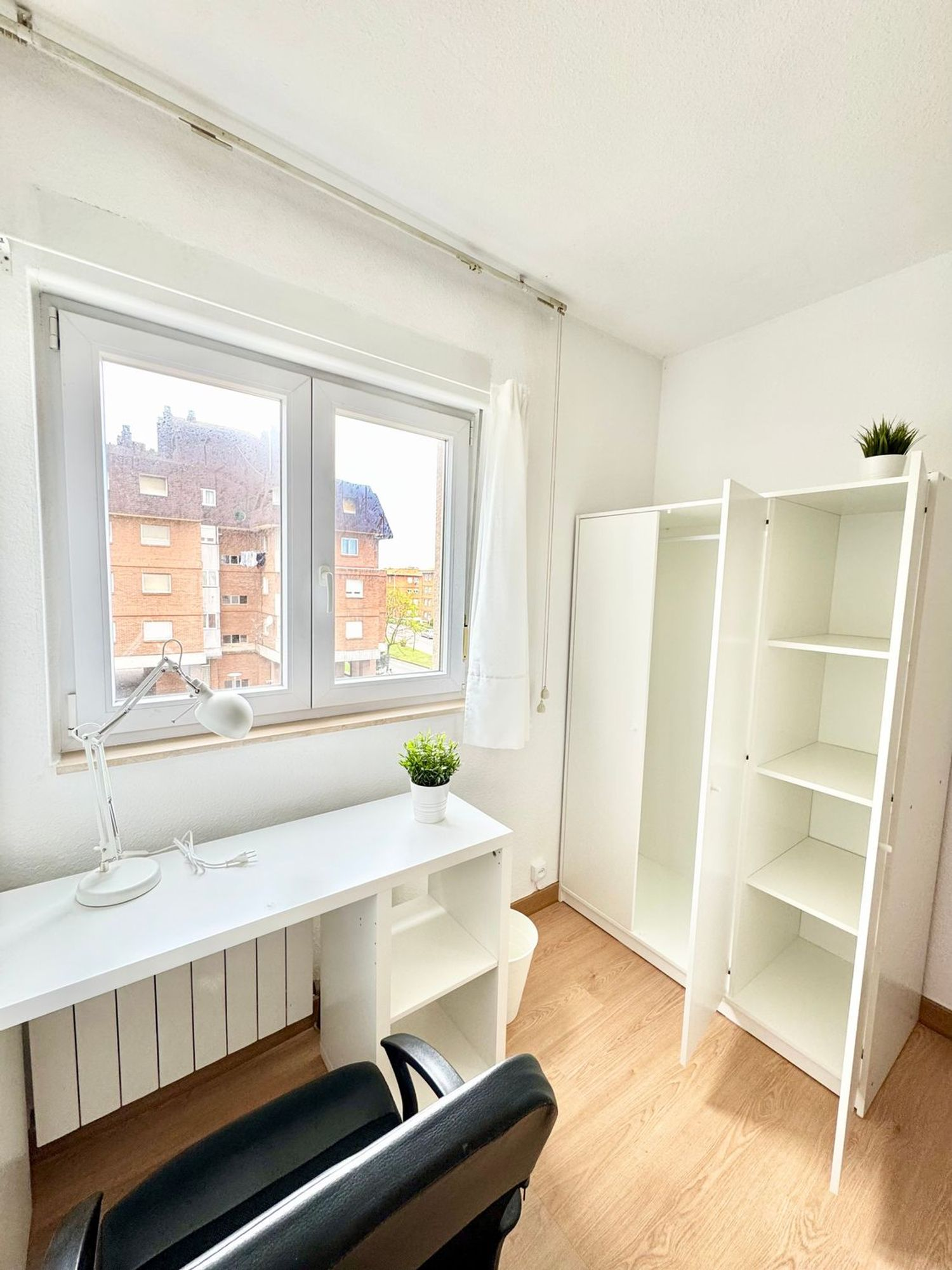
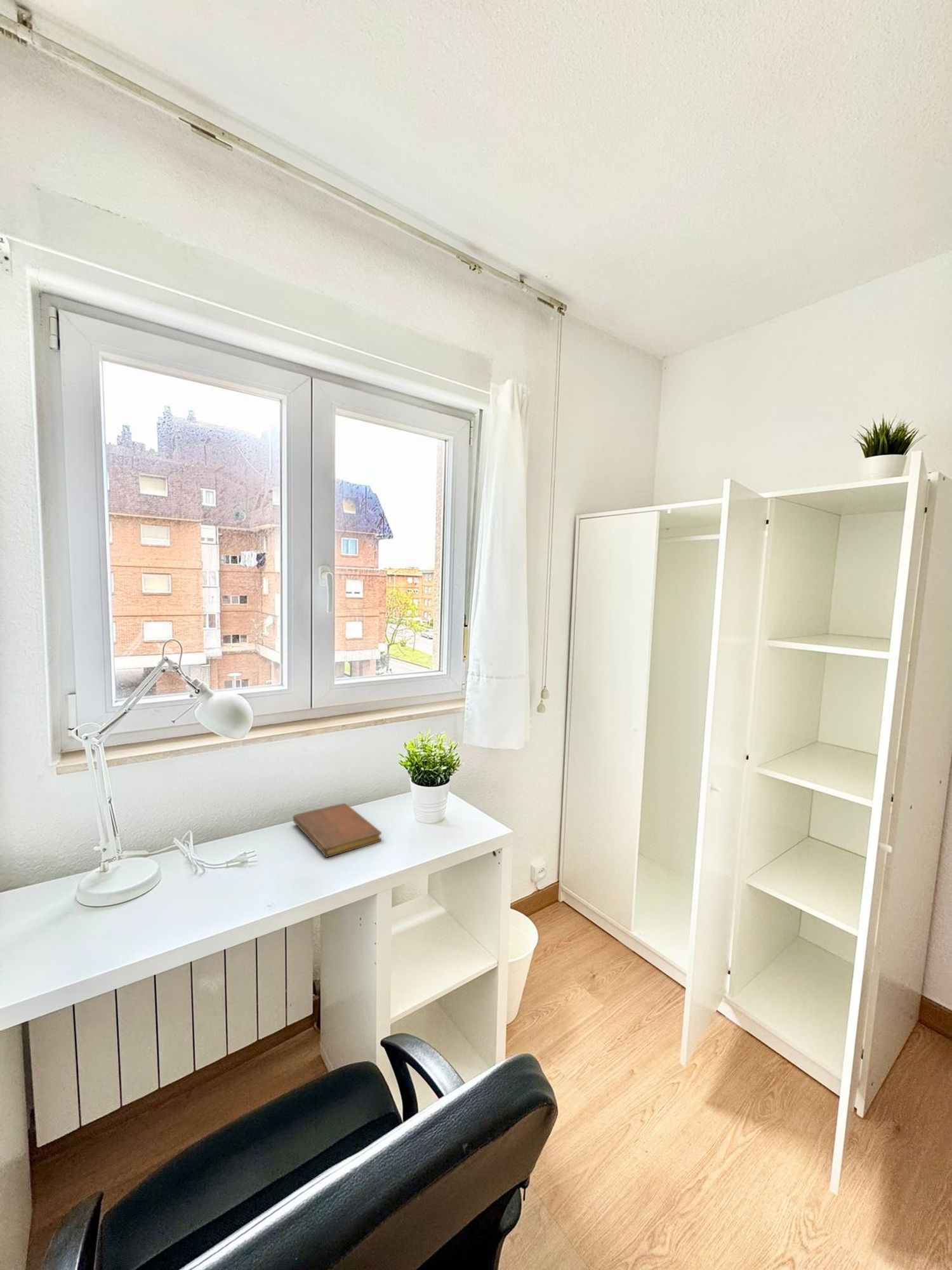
+ notebook [293,803,382,858]
